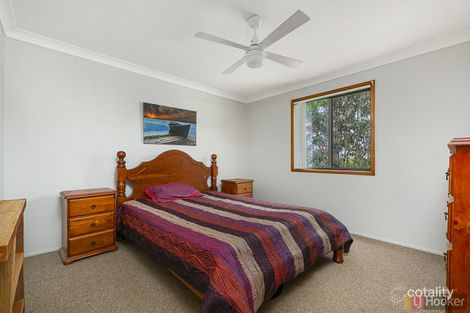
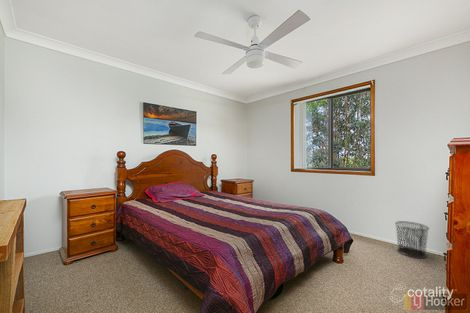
+ waste bin [394,220,430,259]
